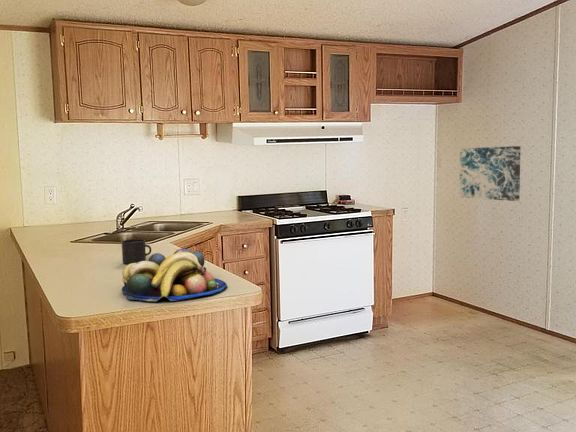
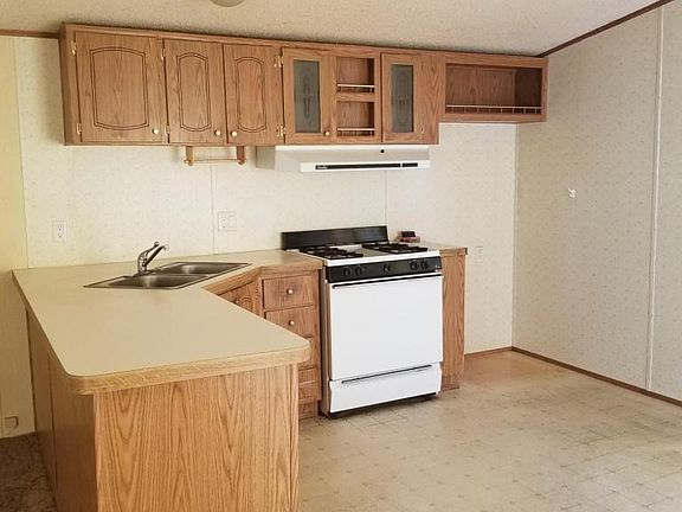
- wall art [459,145,521,202]
- fruit bowl [121,248,228,302]
- mug [121,238,152,265]
